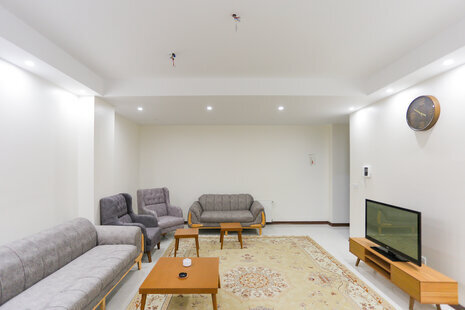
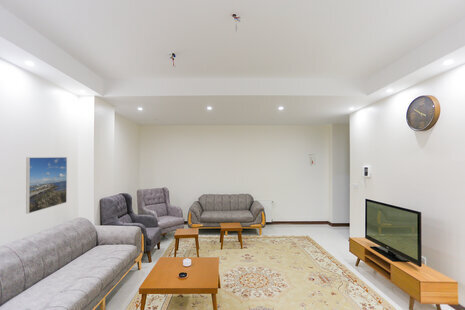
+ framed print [25,156,68,214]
